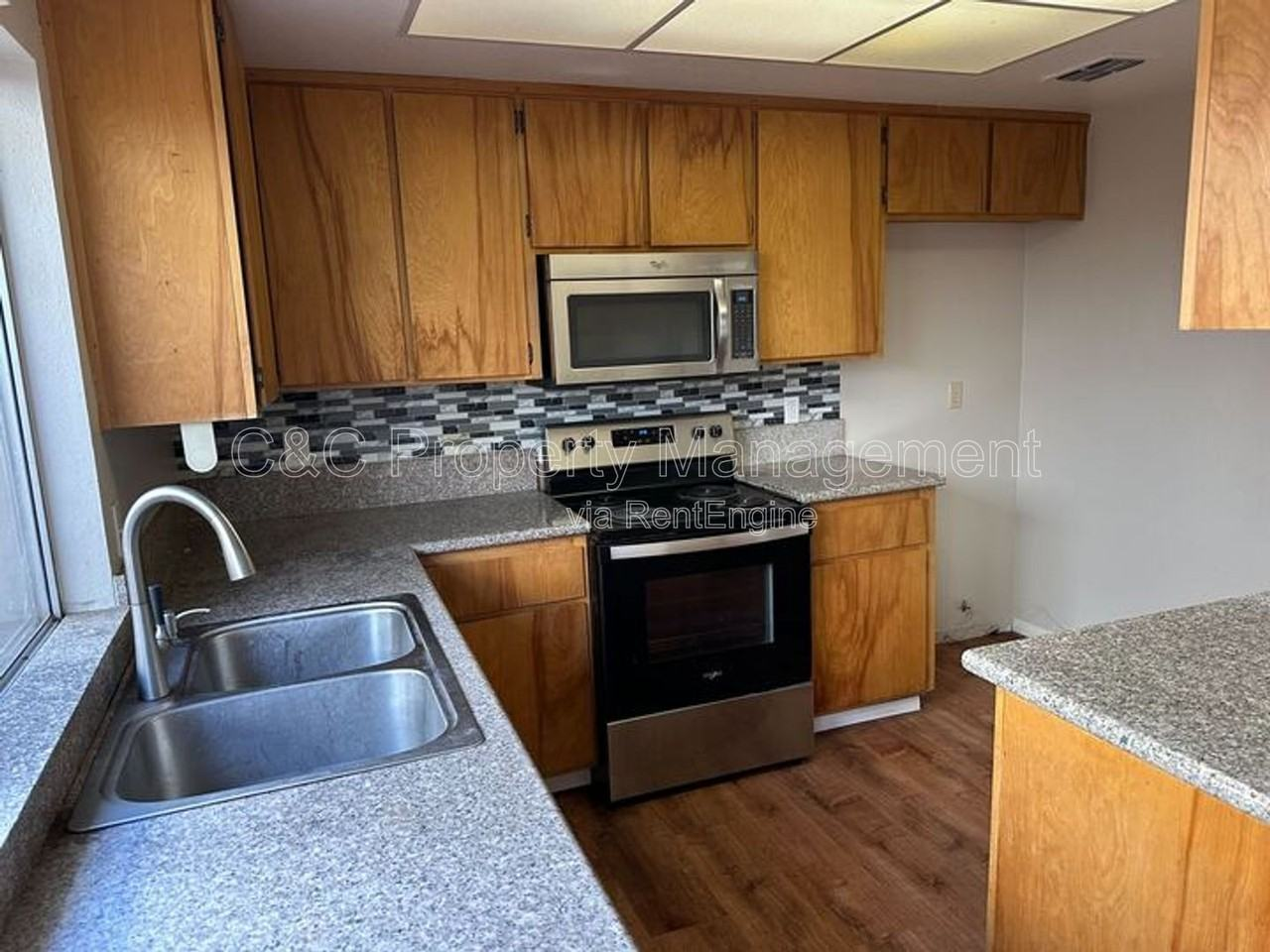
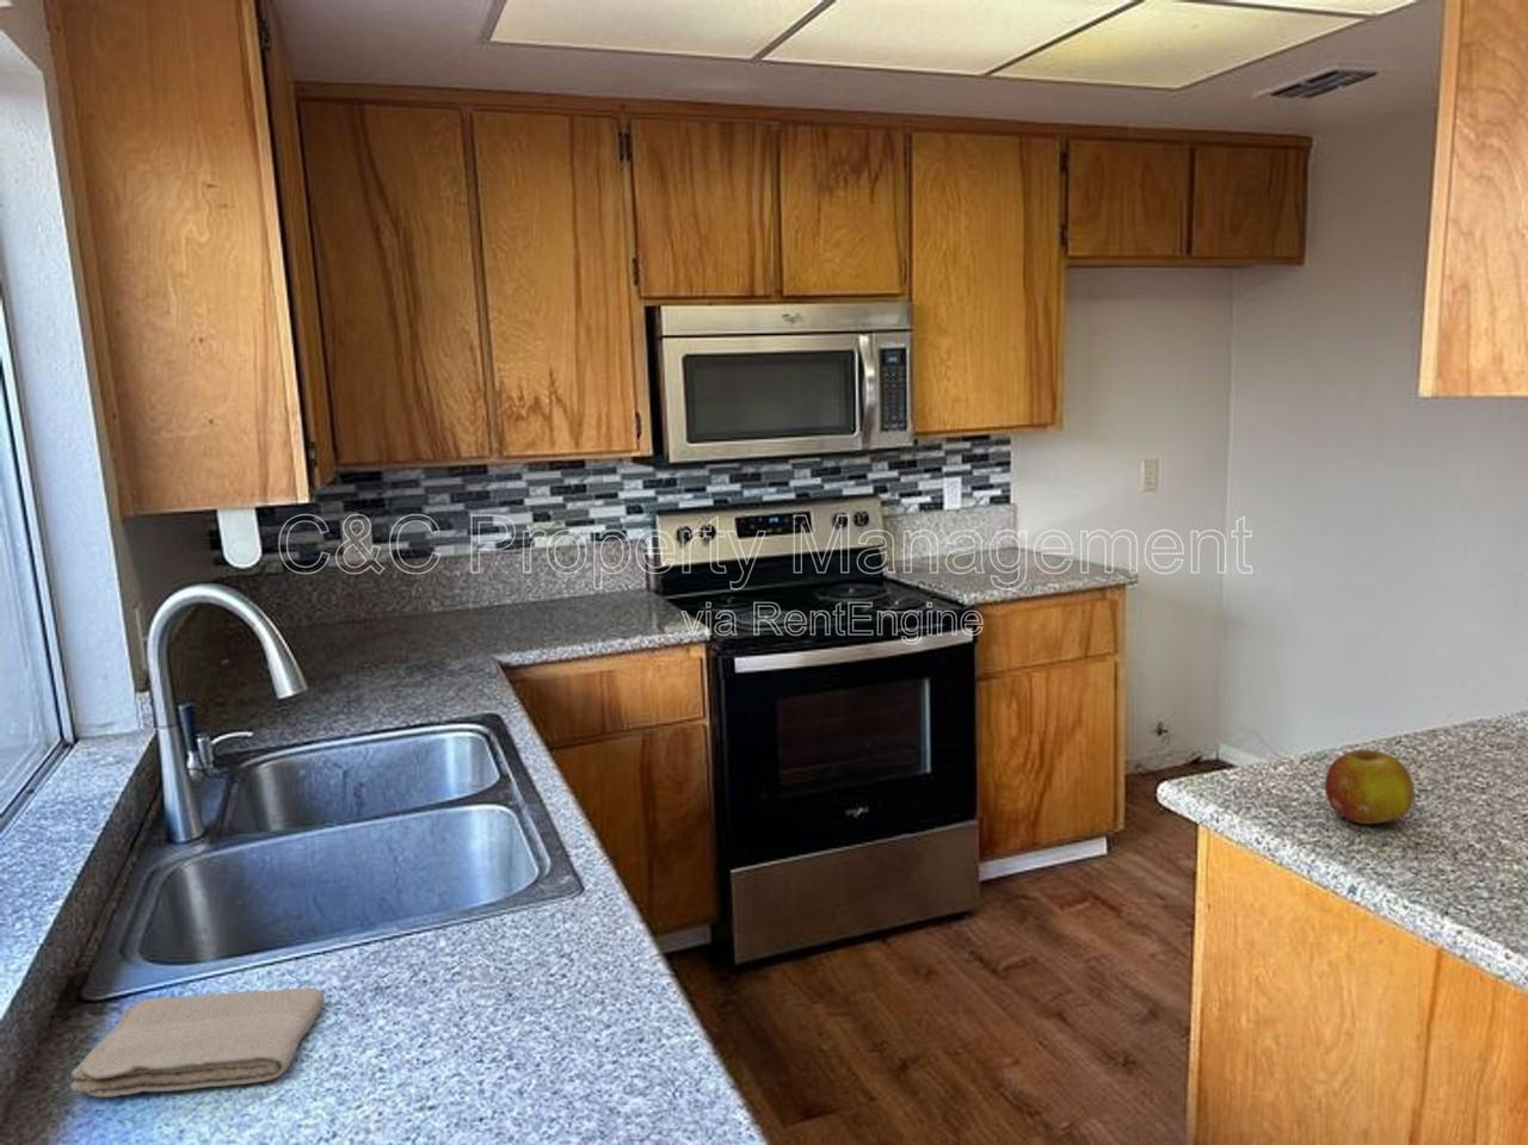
+ fruit [1323,749,1416,824]
+ washcloth [71,986,326,1098]
